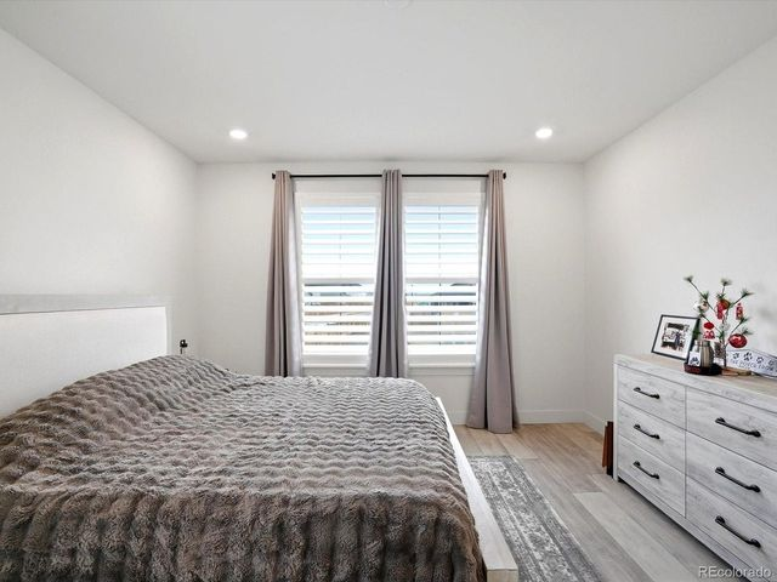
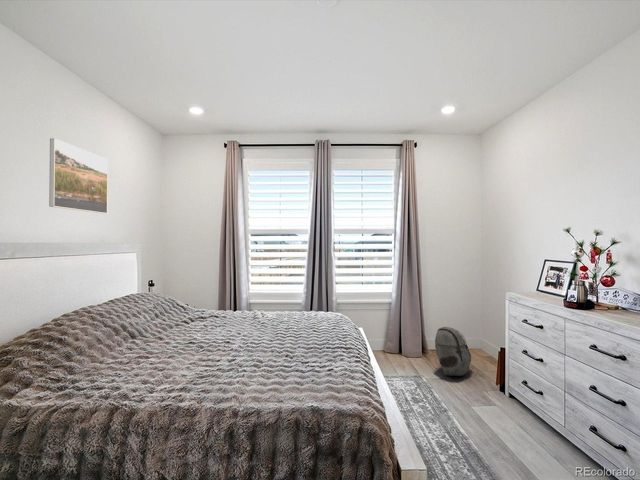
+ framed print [48,137,109,215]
+ backpack [434,326,472,377]
